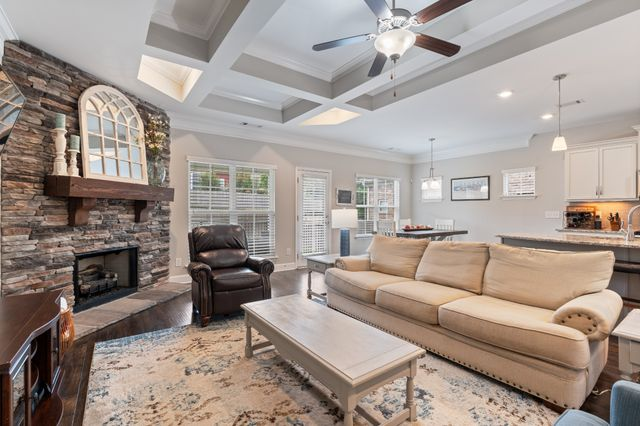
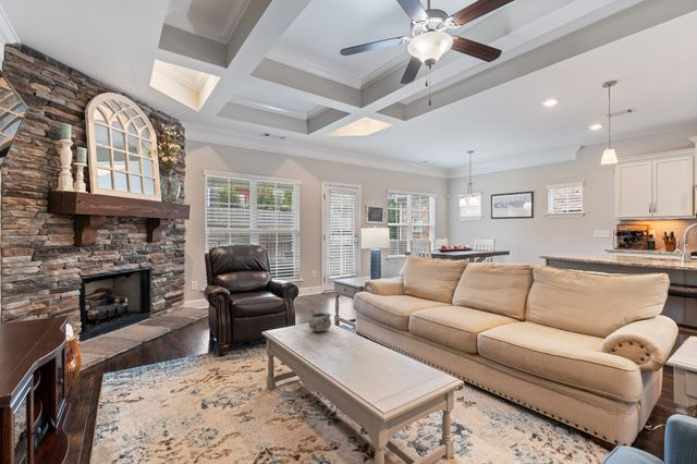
+ decorative bowl [307,308,332,332]
